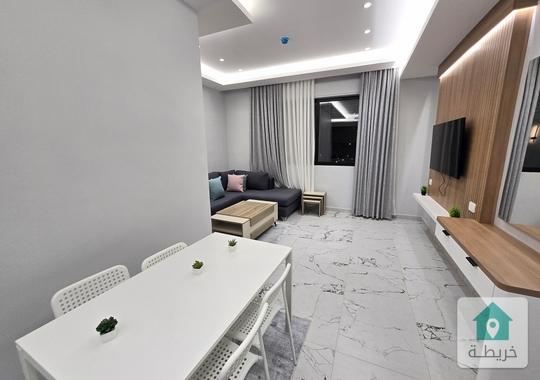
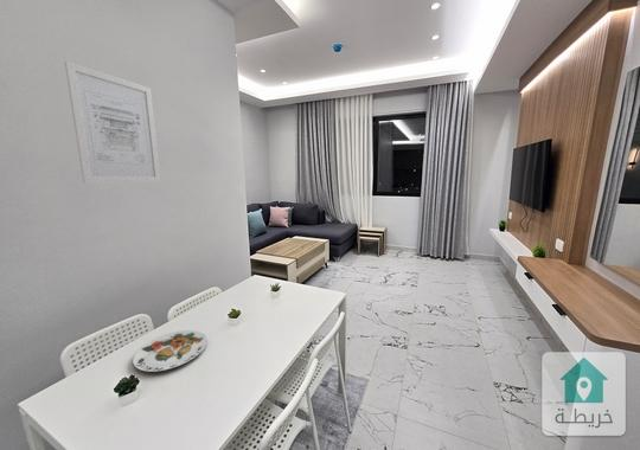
+ wall art [64,60,162,185]
+ plate [132,329,209,373]
